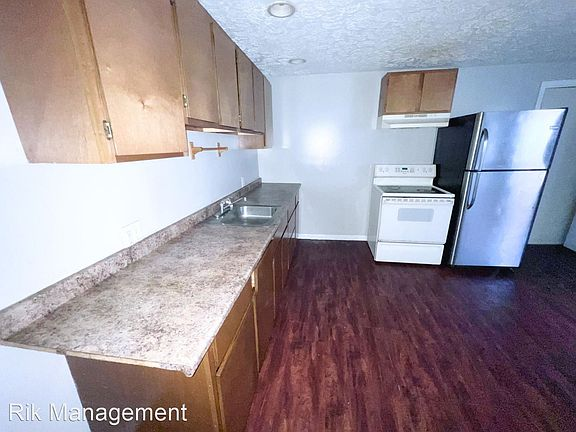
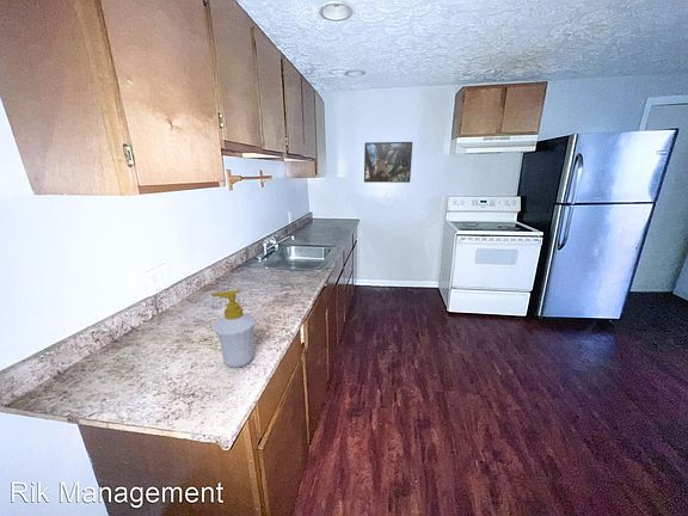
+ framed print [363,141,413,184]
+ soap bottle [210,289,257,369]
